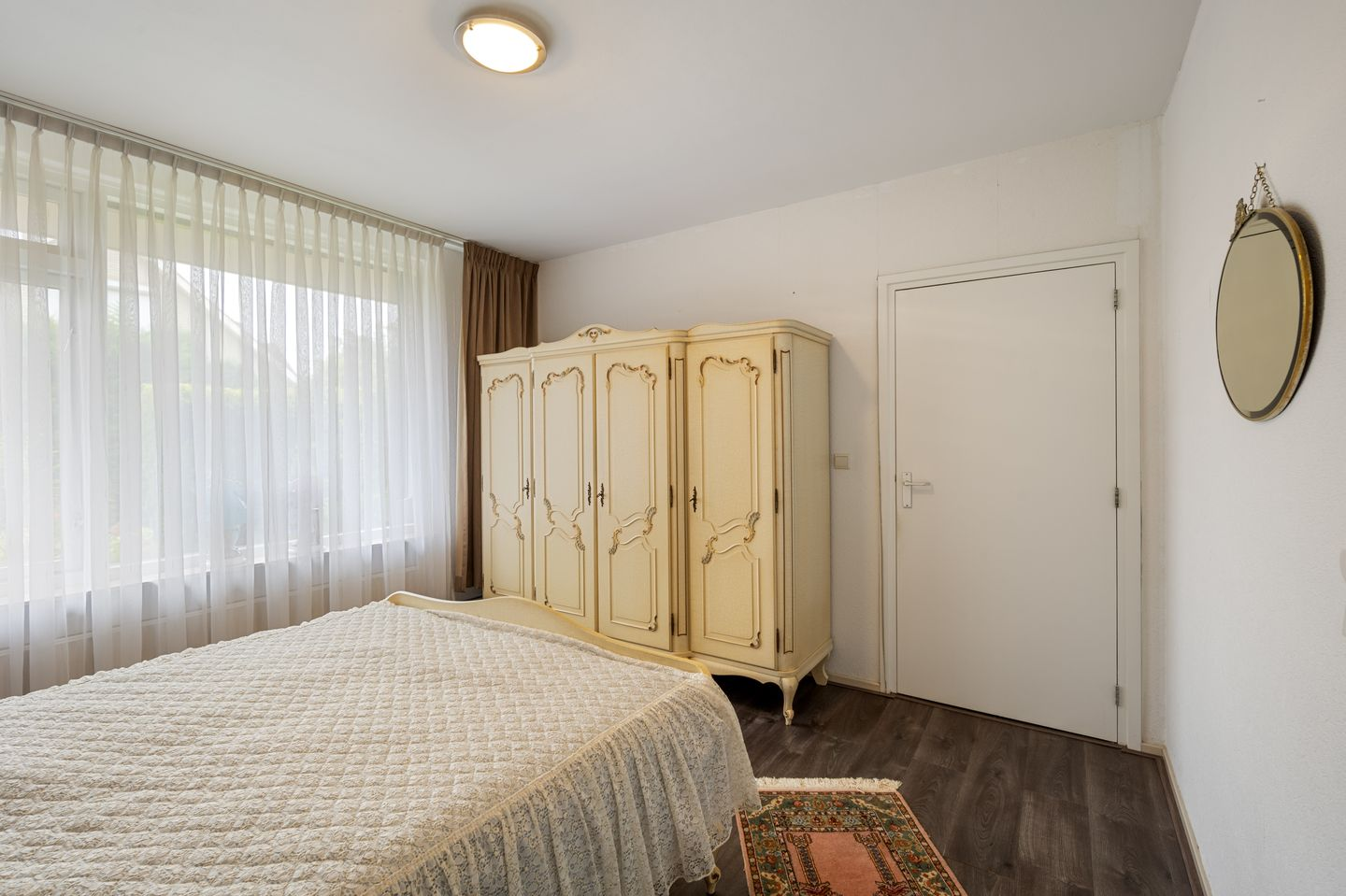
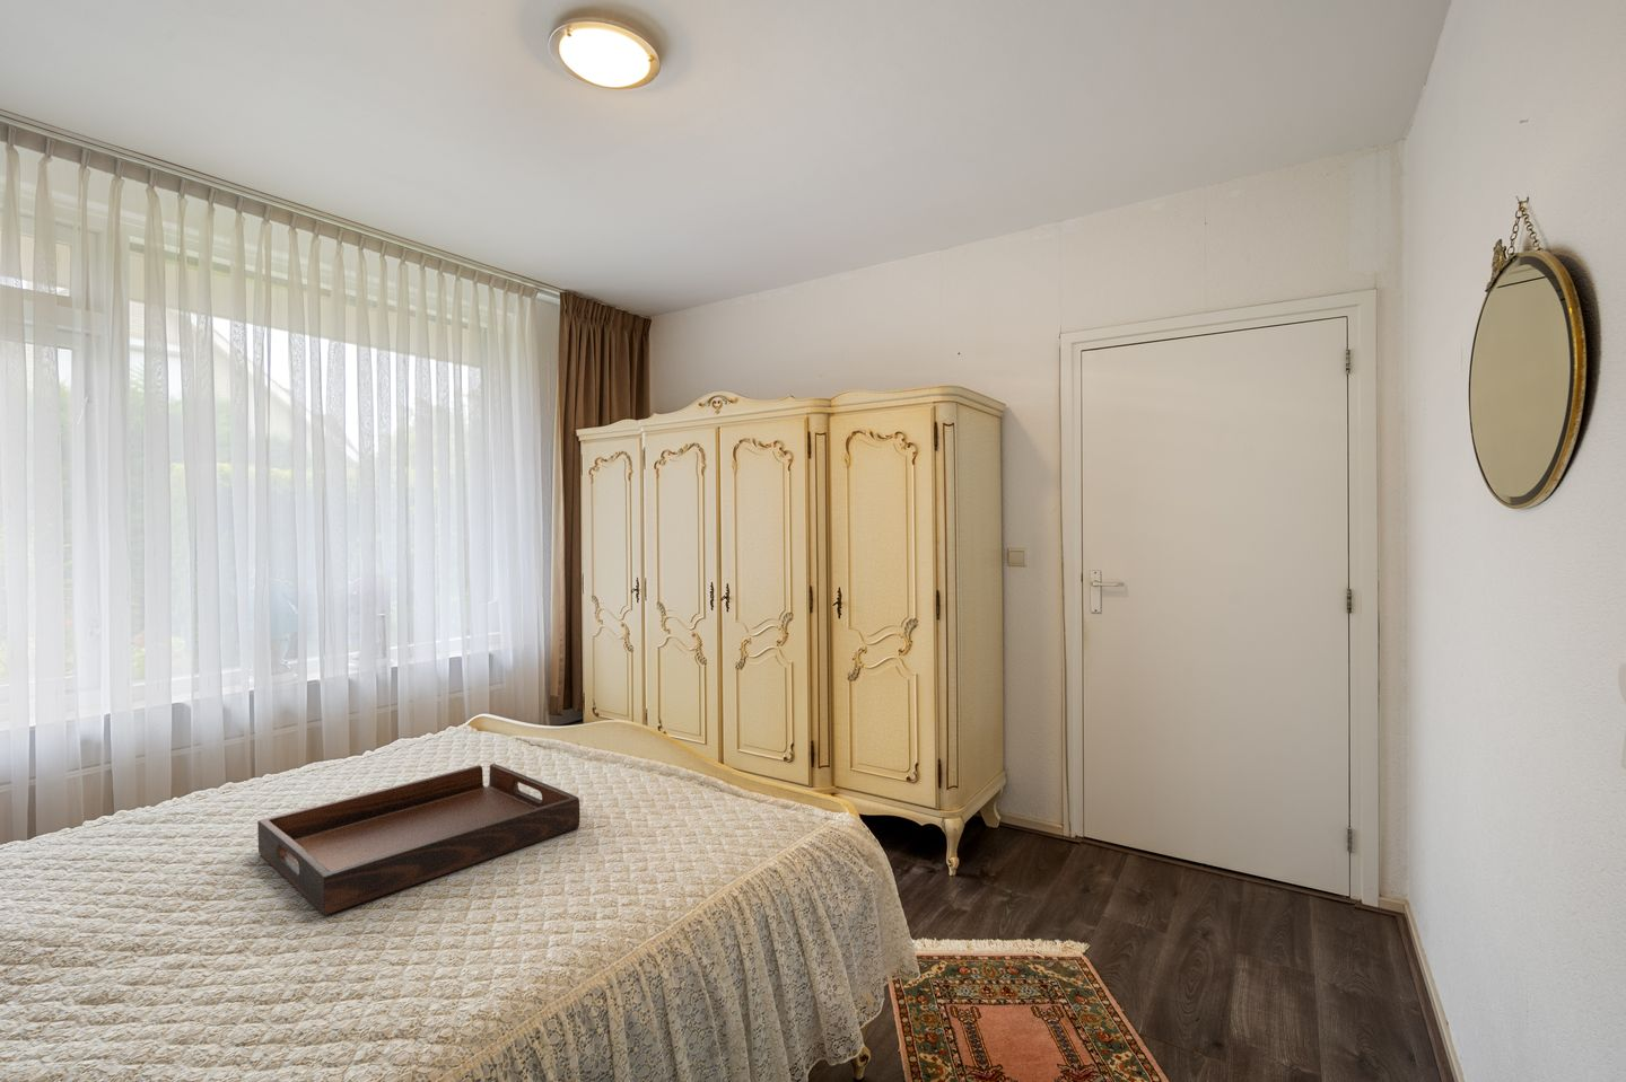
+ serving tray [256,763,580,917]
